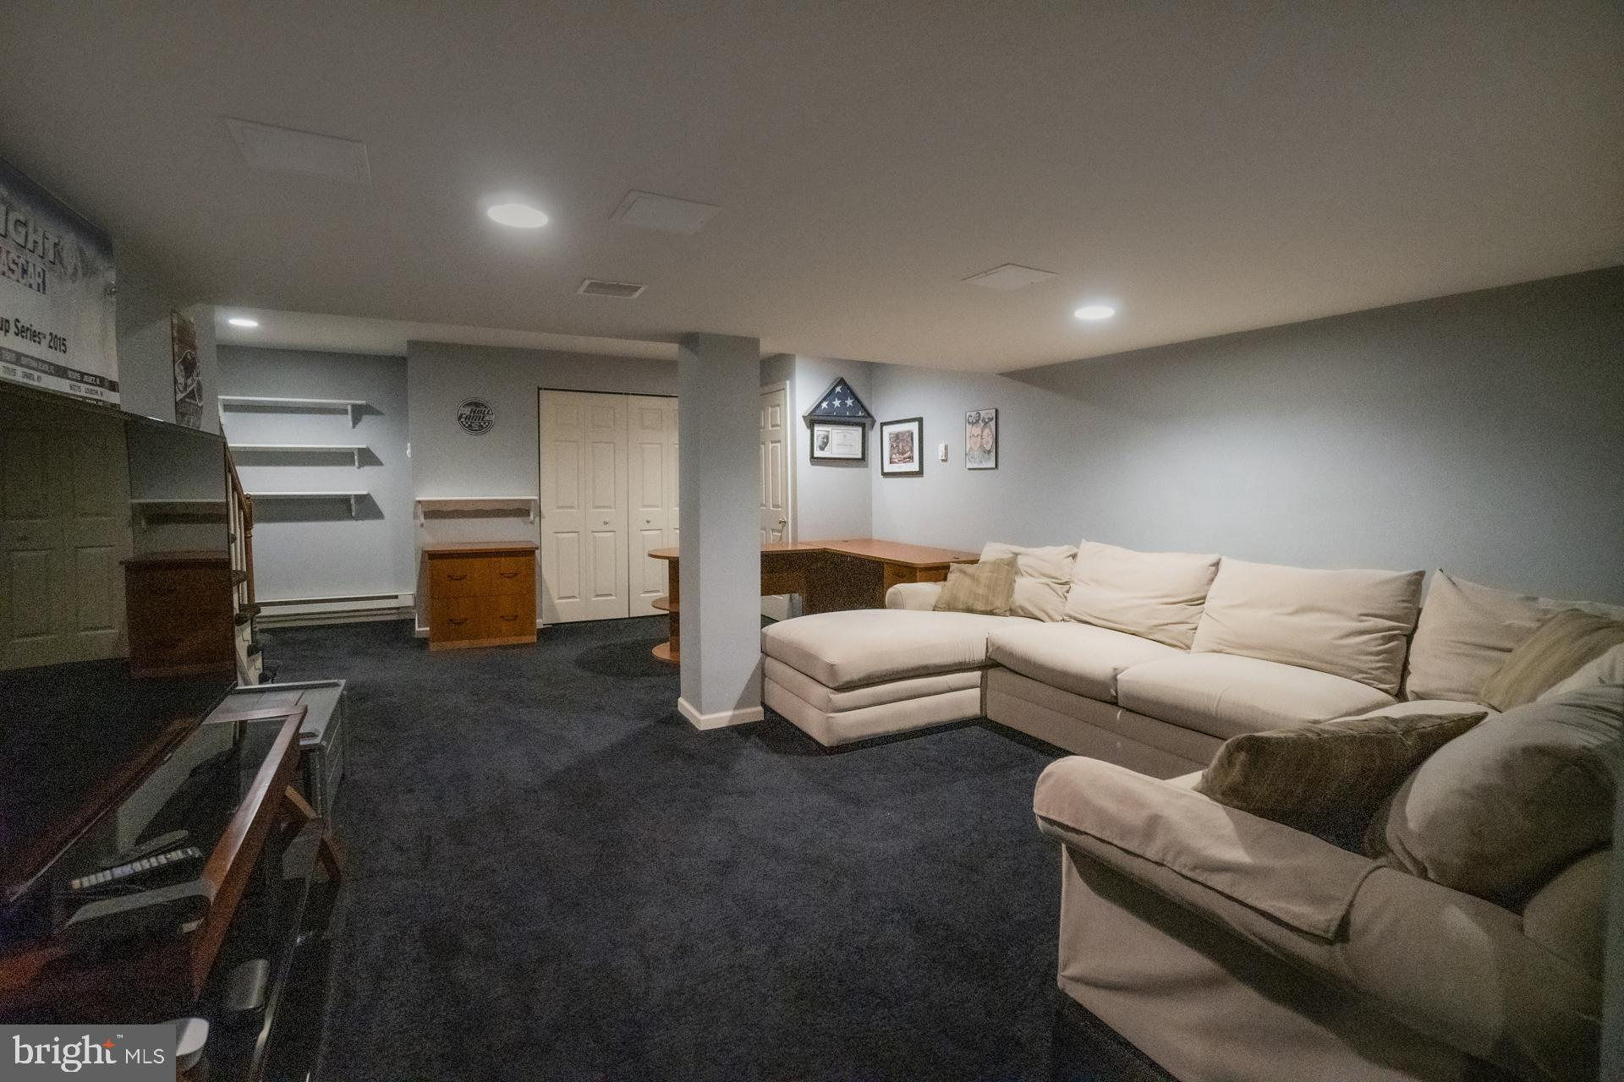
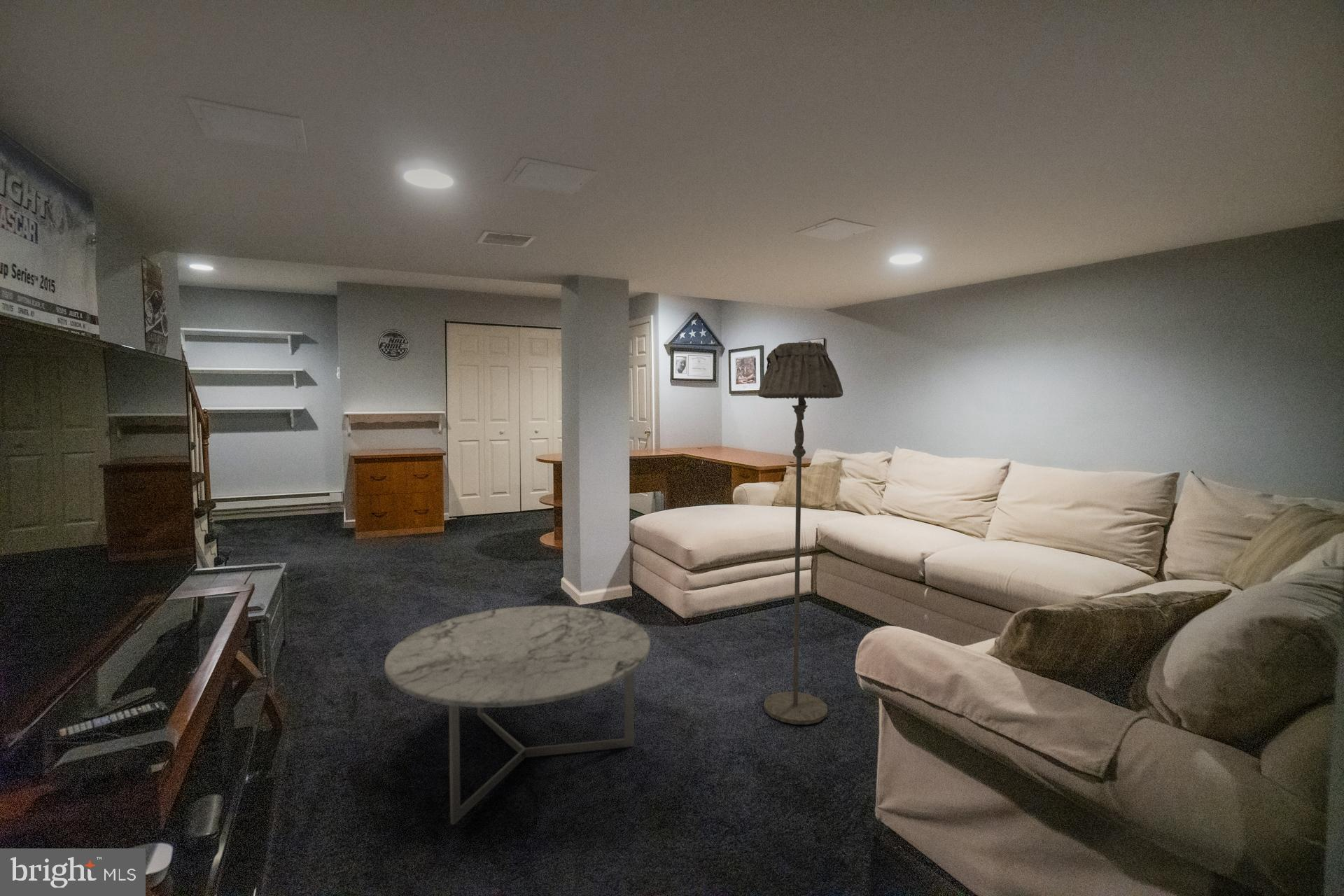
+ coffee table [384,605,651,825]
+ floor lamp [757,342,844,725]
